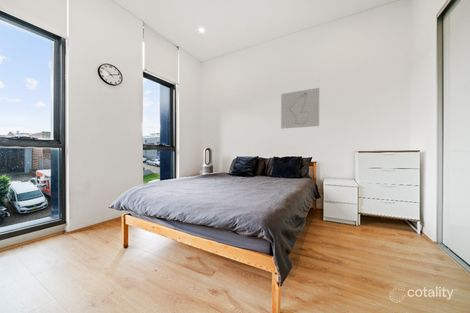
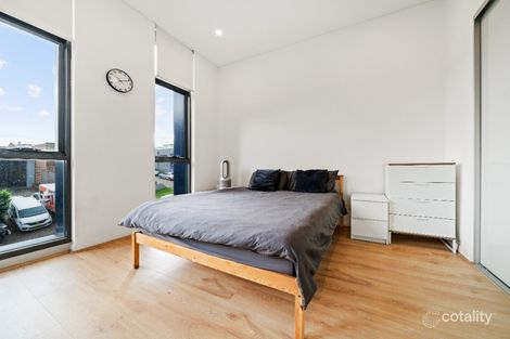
- wall art [280,87,320,130]
